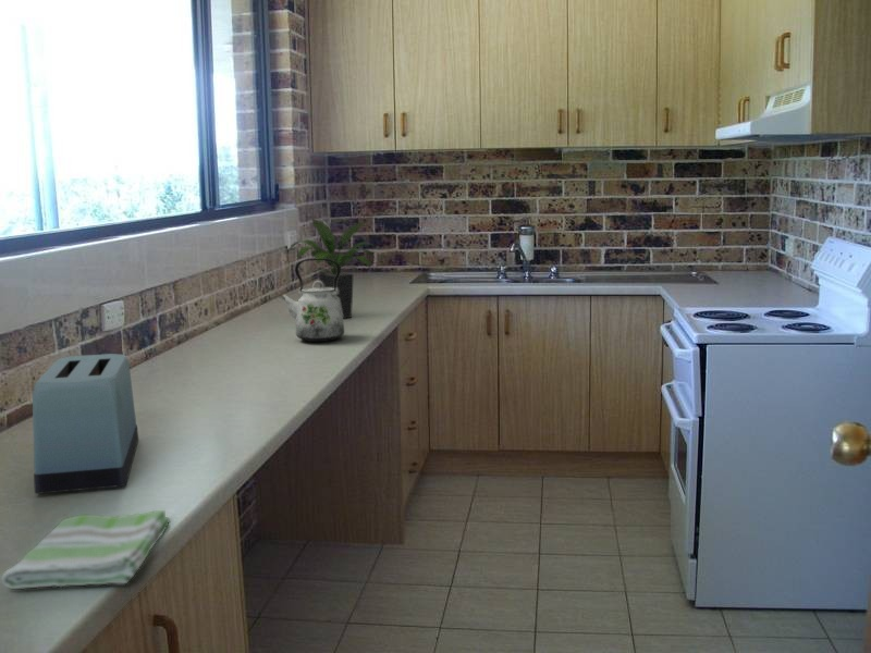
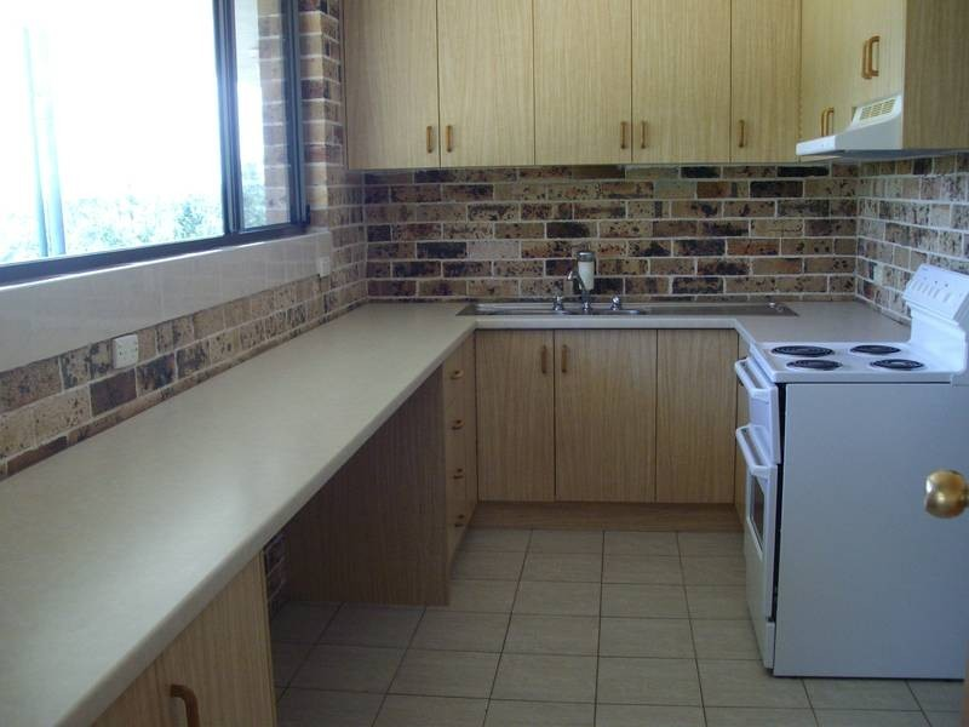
- potted plant [289,218,379,320]
- dish towel [0,509,171,590]
- kettle [279,258,345,343]
- toaster [32,353,139,495]
